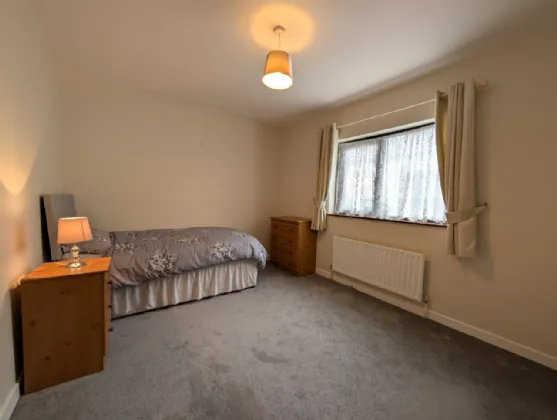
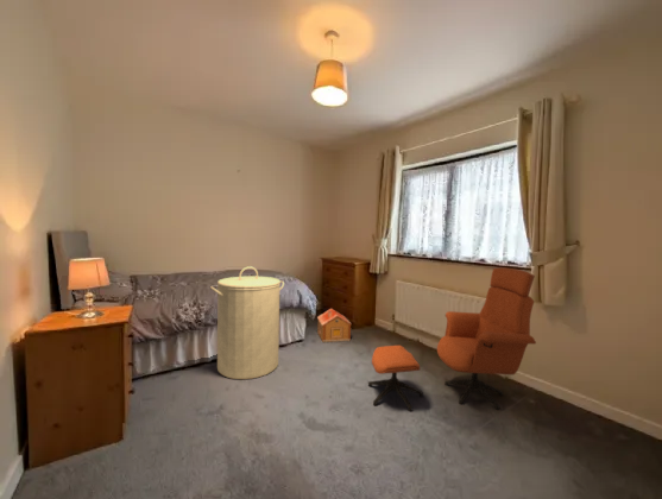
+ laundry hamper [209,265,285,380]
+ toy house [316,308,352,343]
+ armchair [367,266,537,412]
